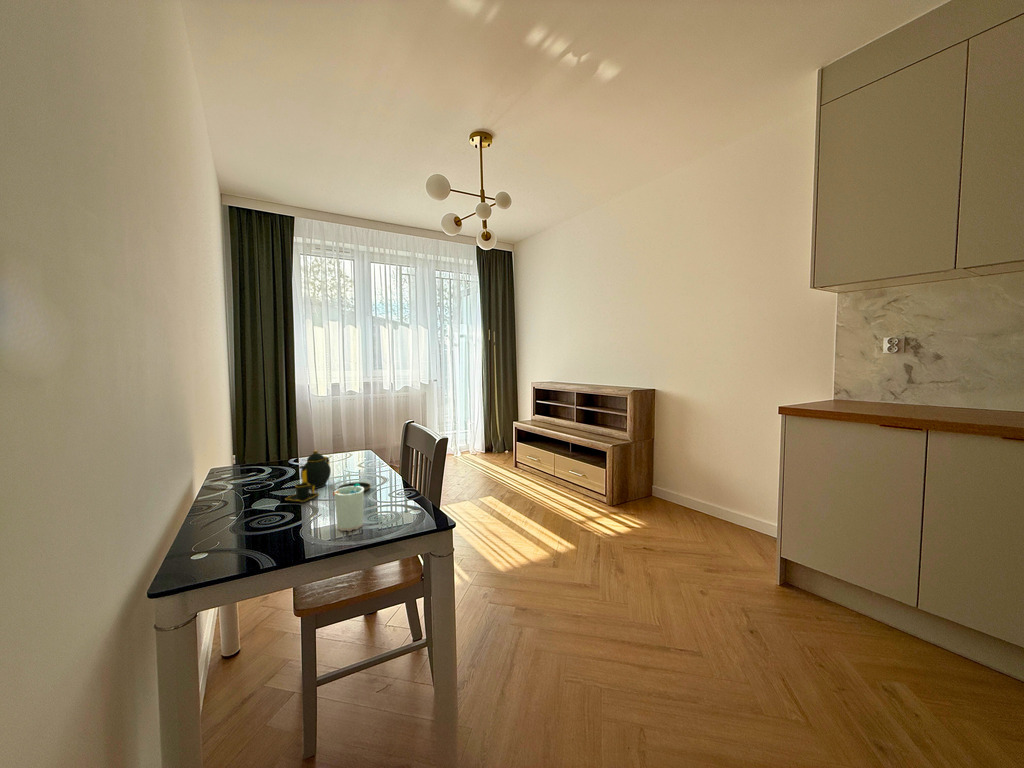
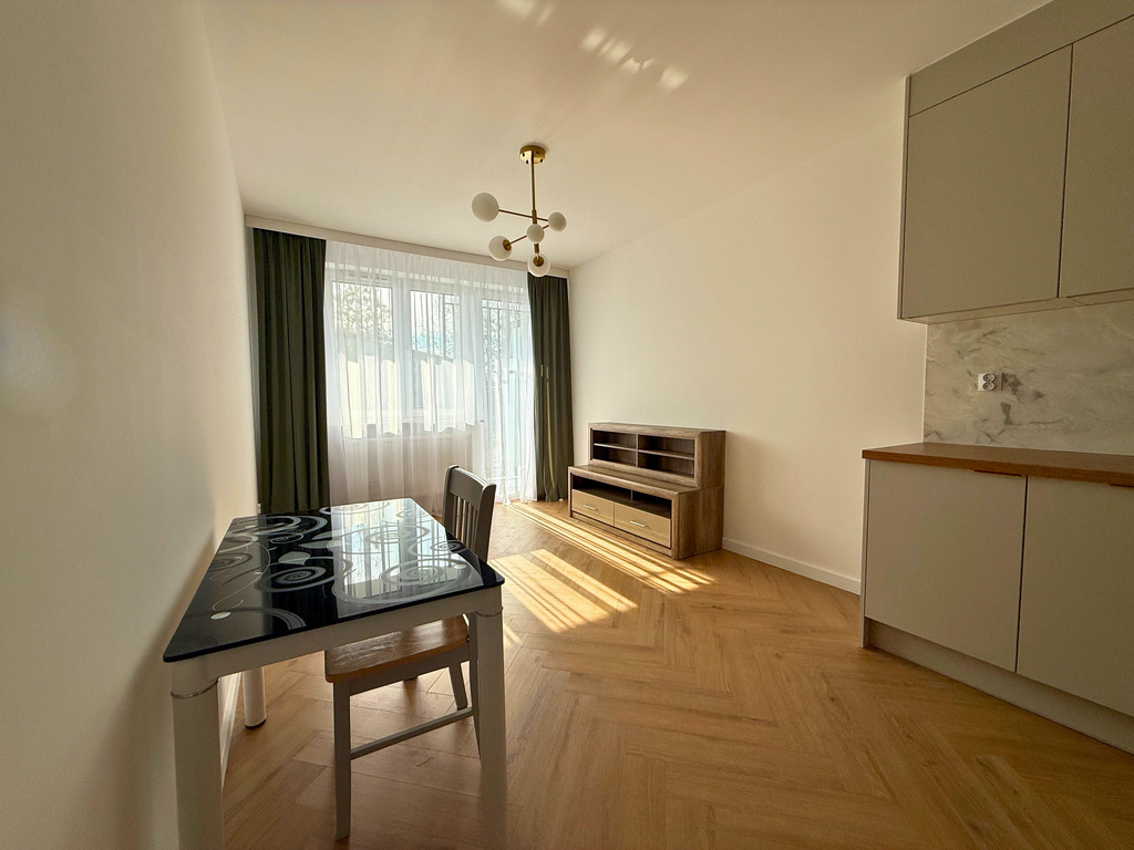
- cup [332,484,365,532]
- teapot [284,450,372,504]
